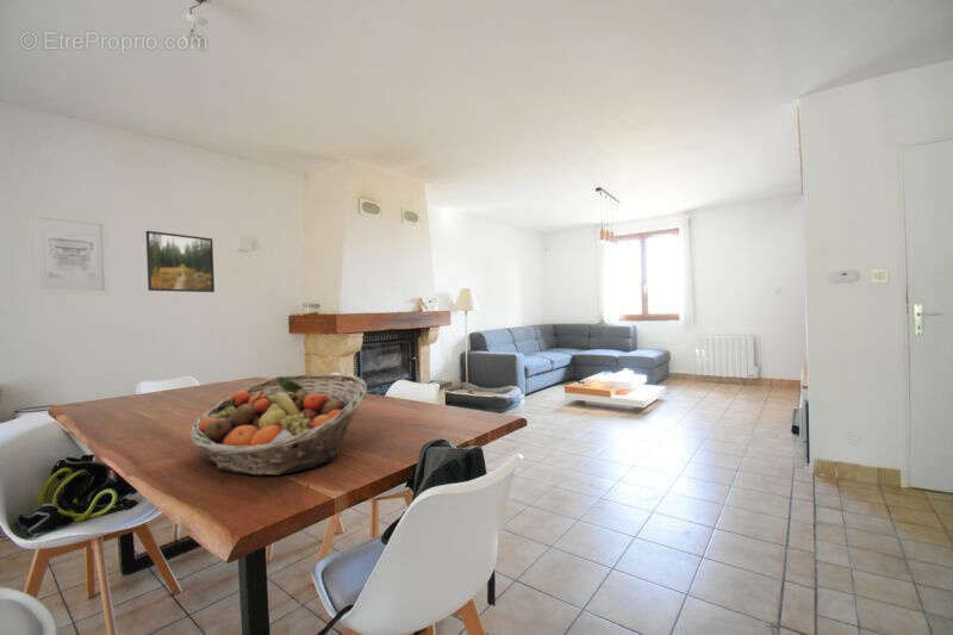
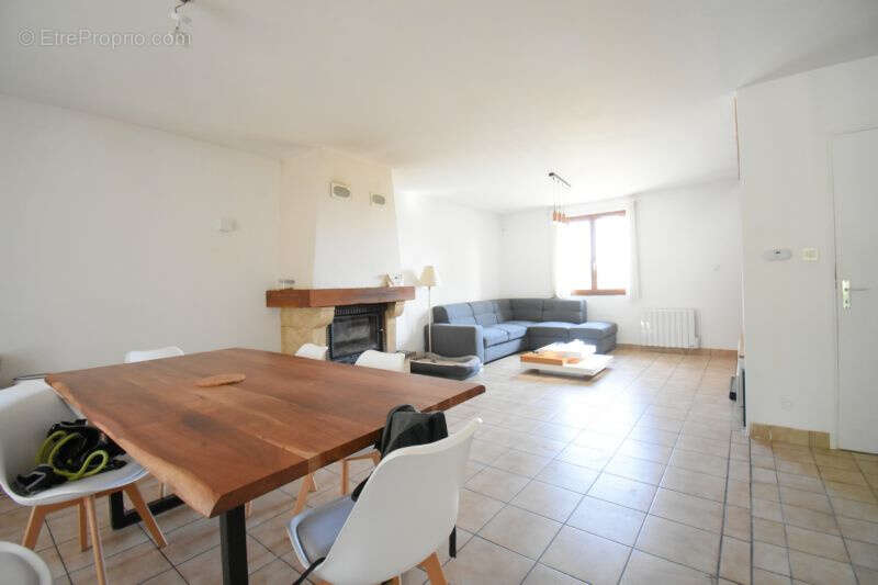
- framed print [145,230,216,293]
- fruit basket [189,373,368,477]
- wall art [29,211,111,297]
